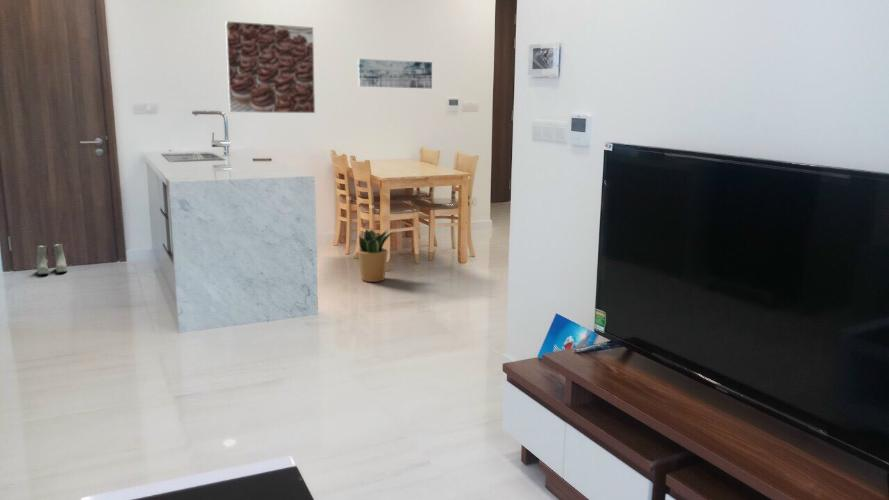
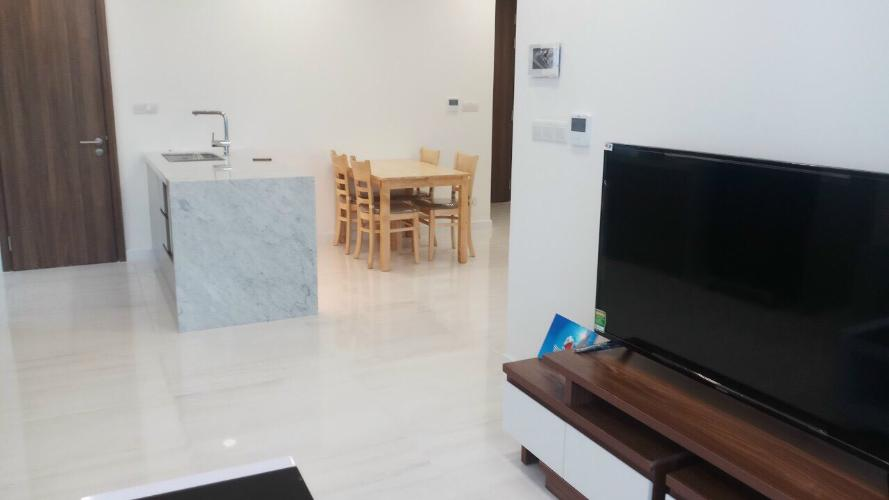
- potted plant [356,227,398,283]
- boots [36,242,68,276]
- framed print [224,20,316,114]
- wall art [357,58,433,89]
